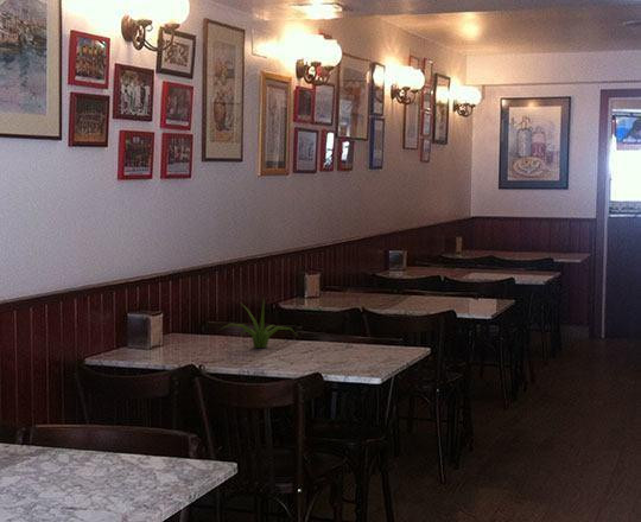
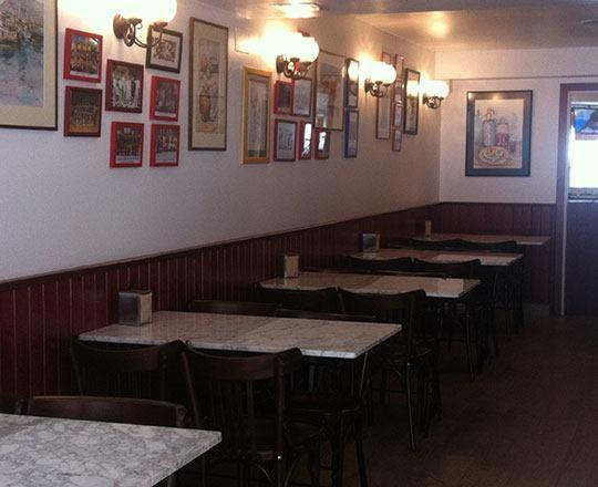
- plant [218,295,300,349]
